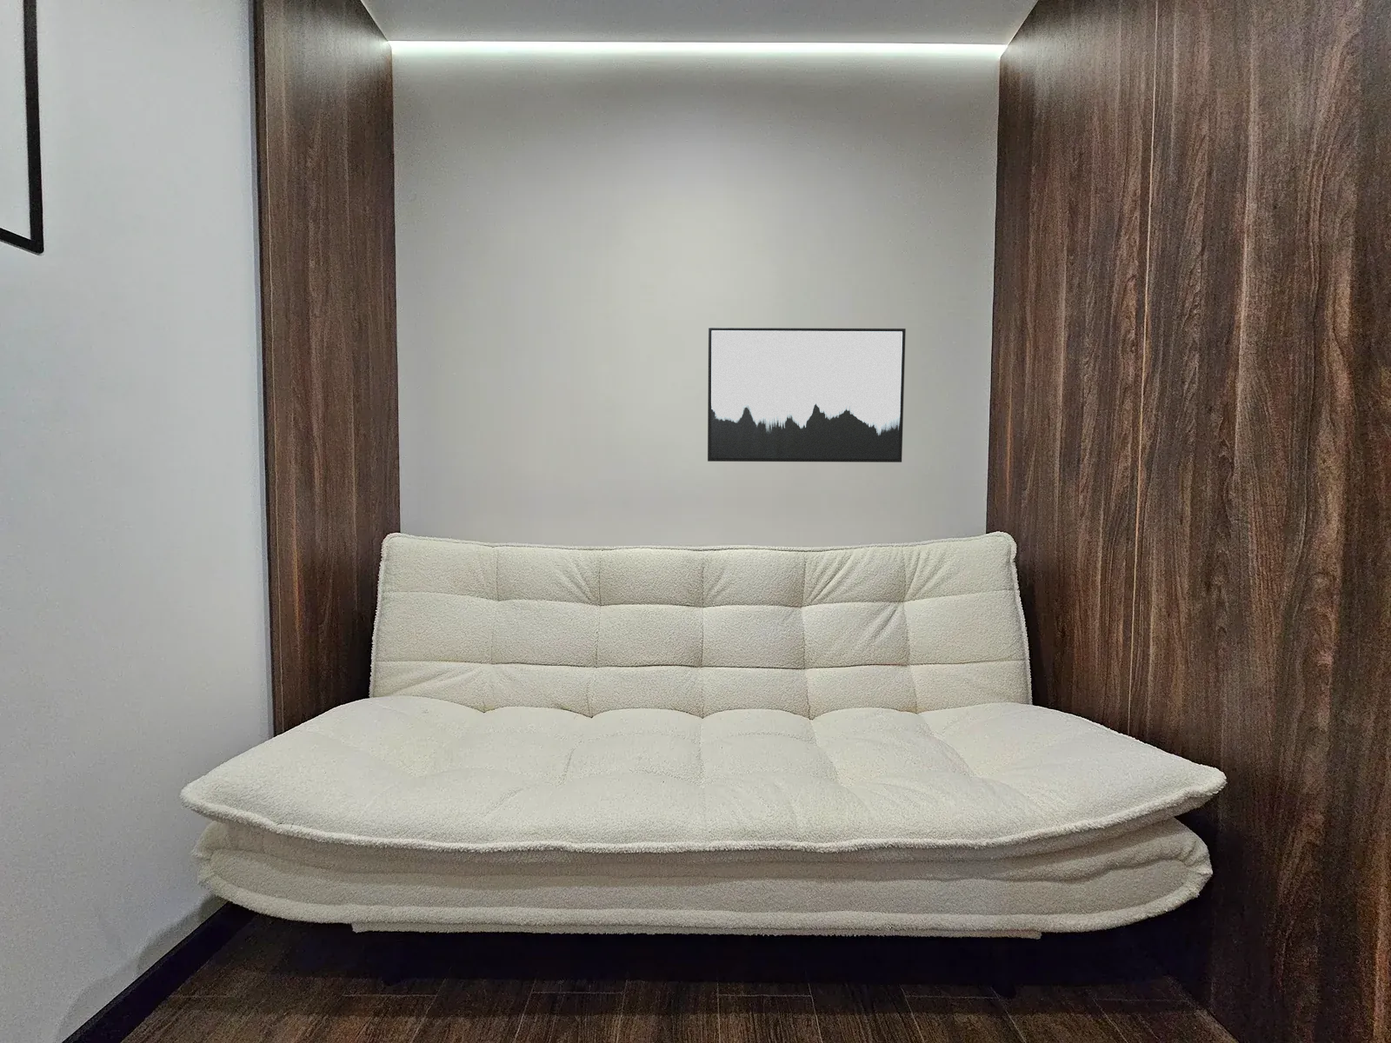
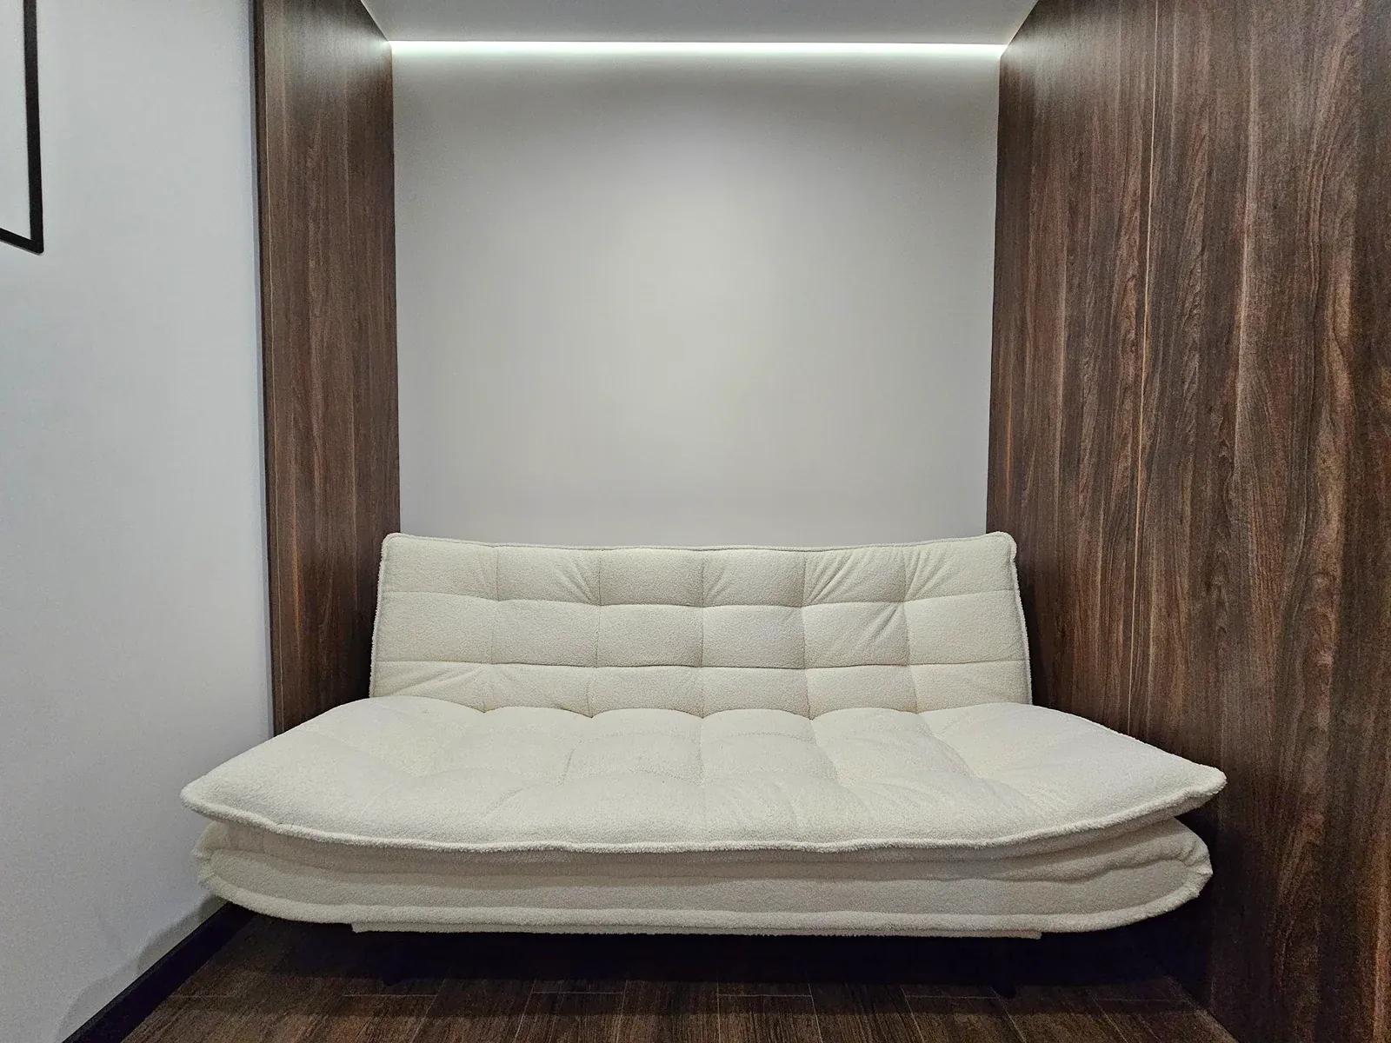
- wall art [706,326,907,463]
